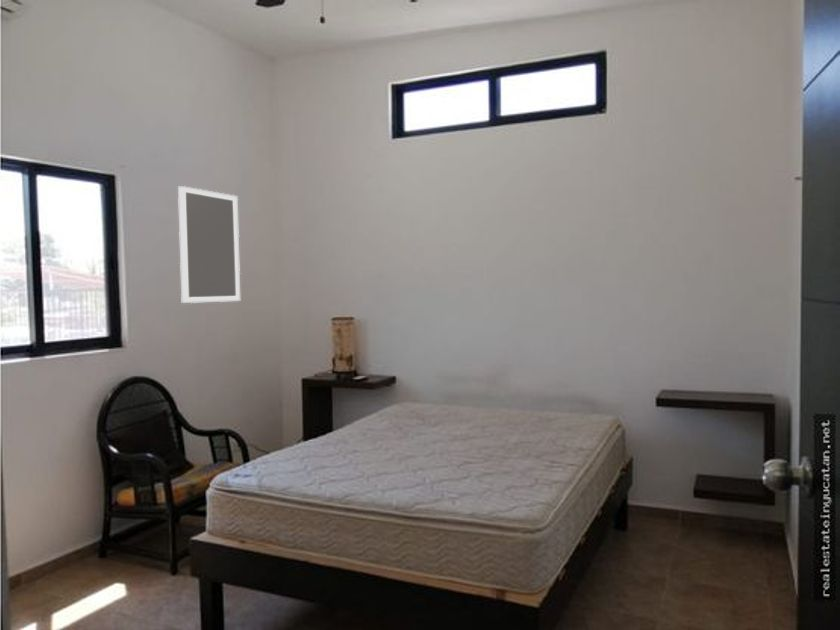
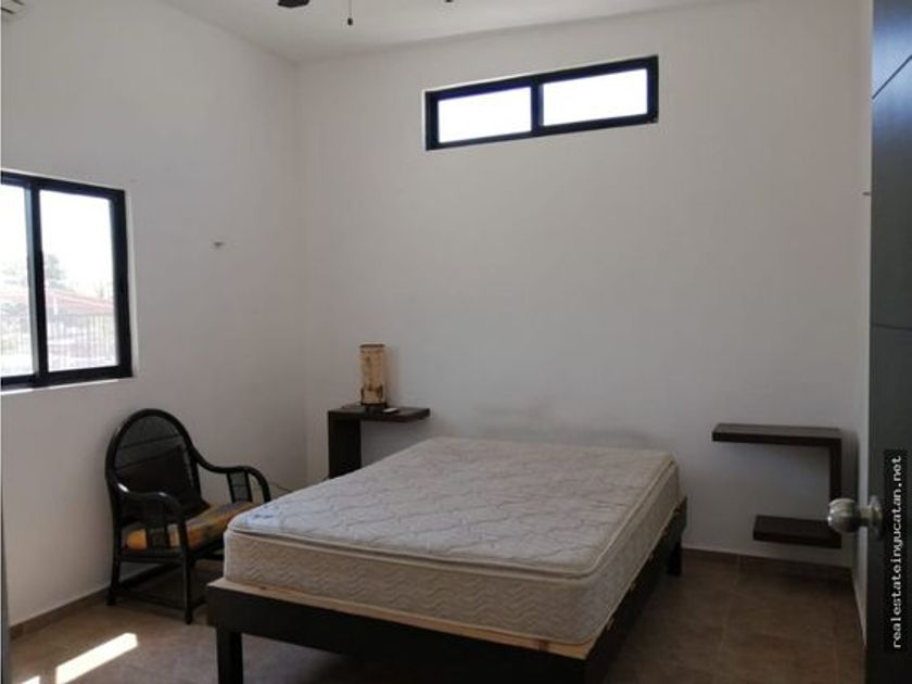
- home mirror [177,185,241,304]
